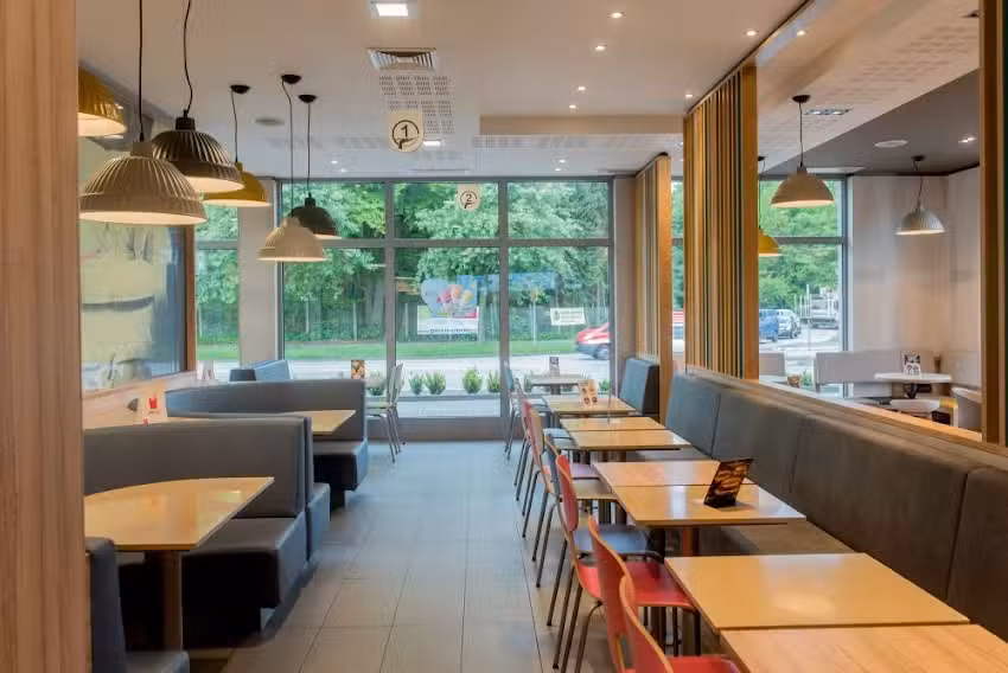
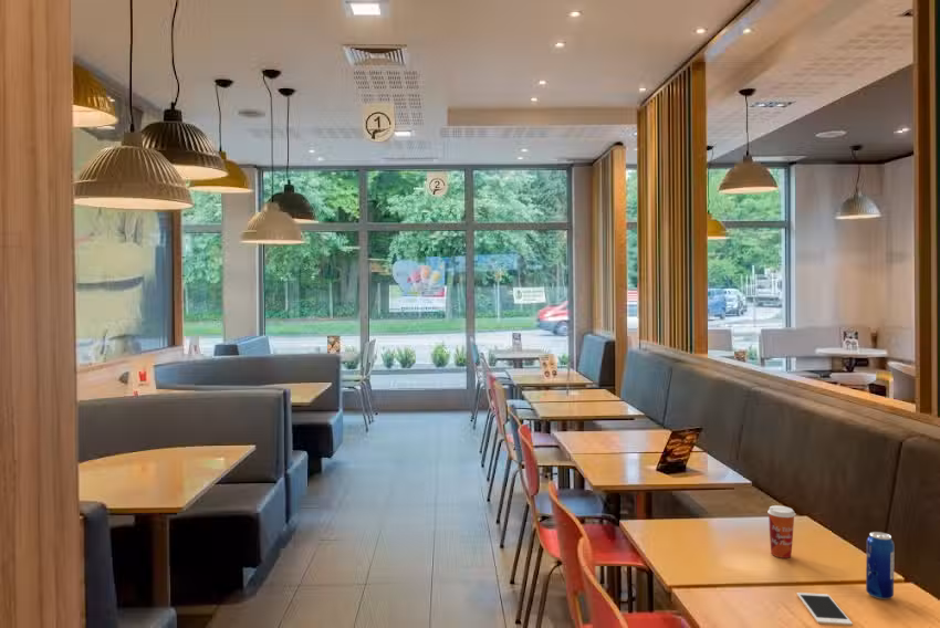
+ paper cup [766,504,796,559]
+ beverage can [865,531,896,600]
+ cell phone [796,592,854,627]
